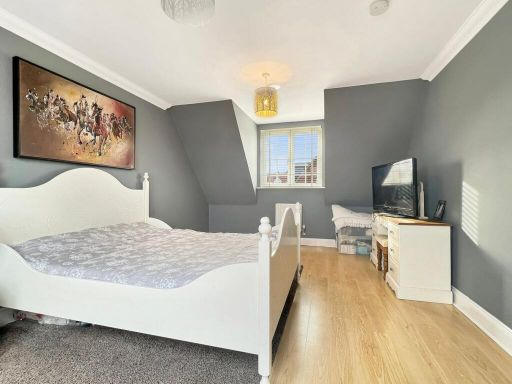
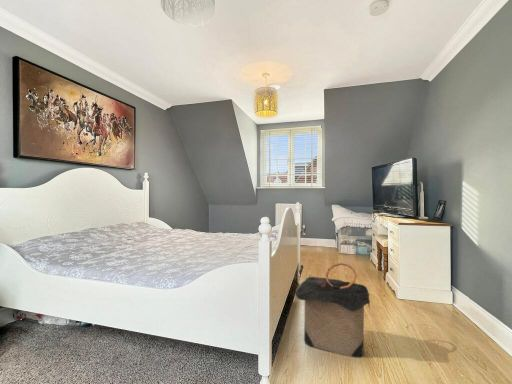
+ laundry hamper [294,262,371,359]
